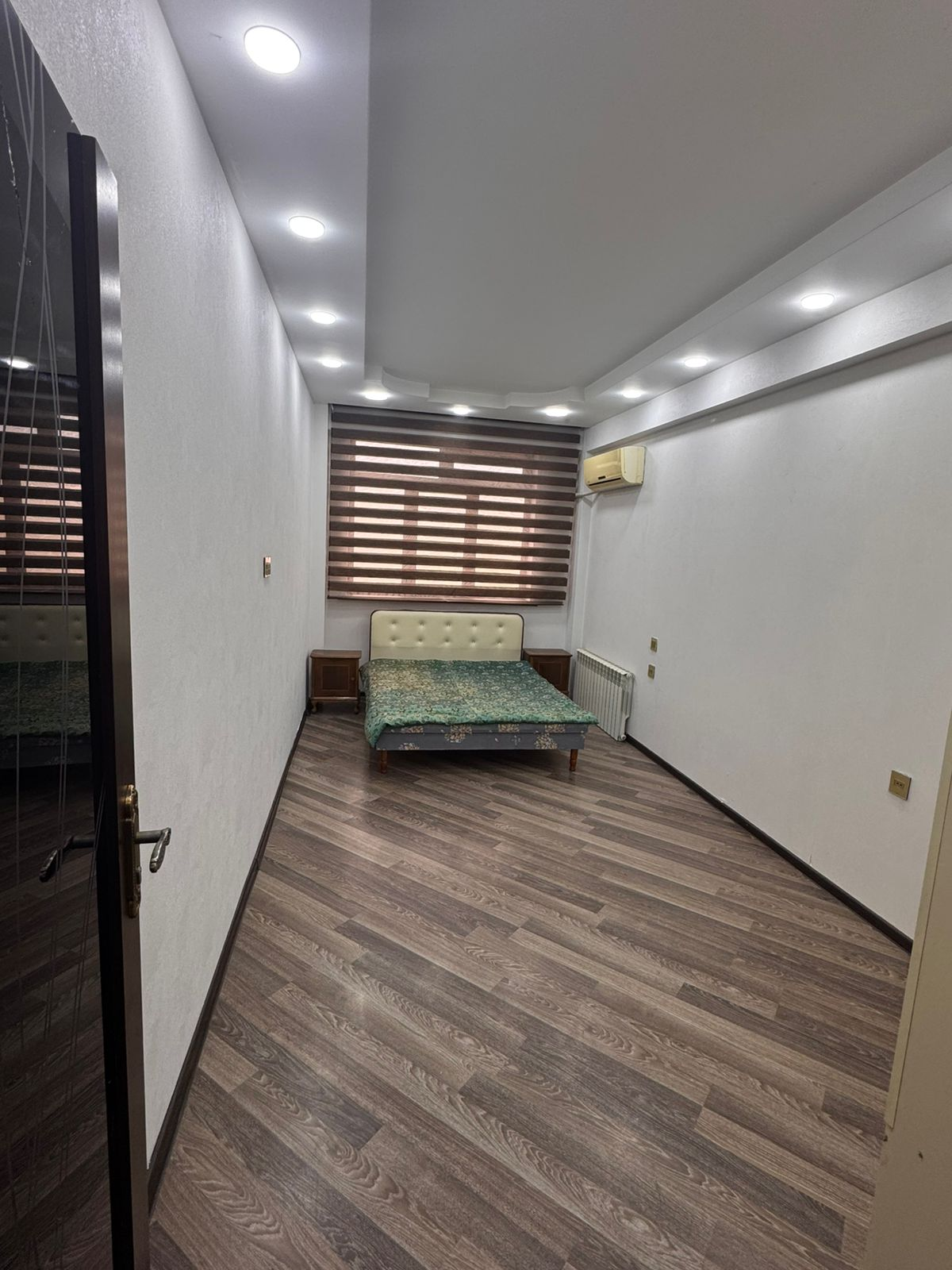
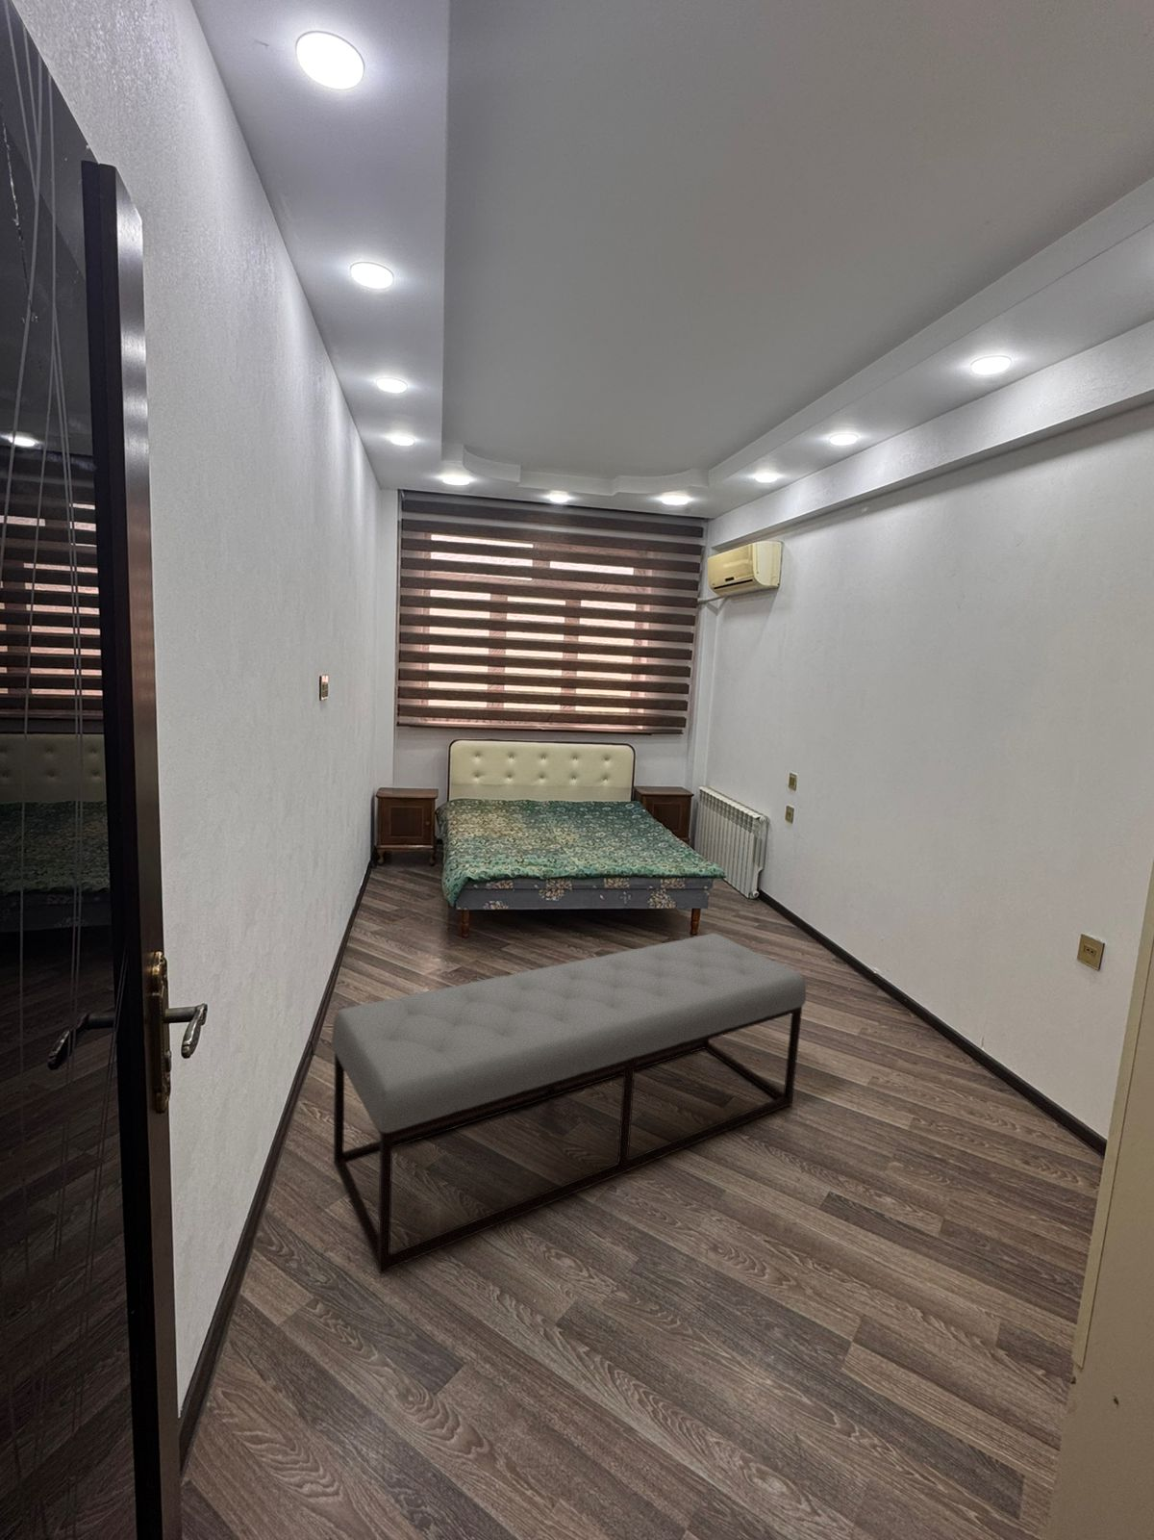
+ bench [330,932,807,1274]
